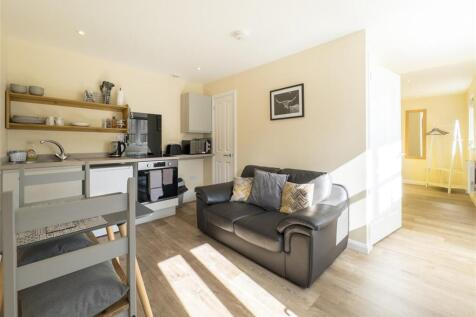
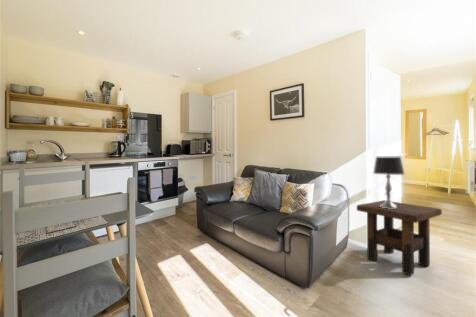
+ side table [356,199,443,276]
+ table lamp [372,155,405,209]
